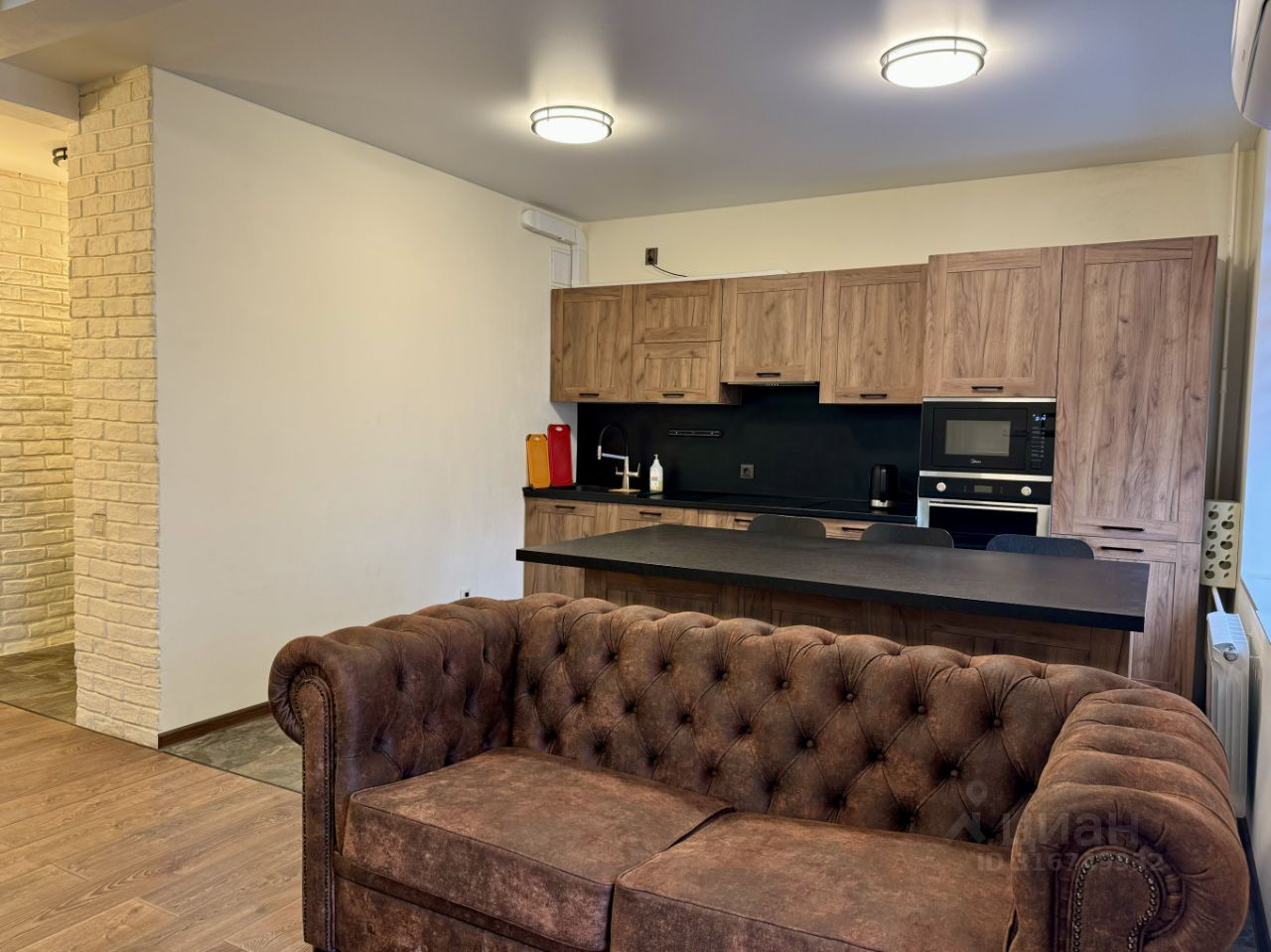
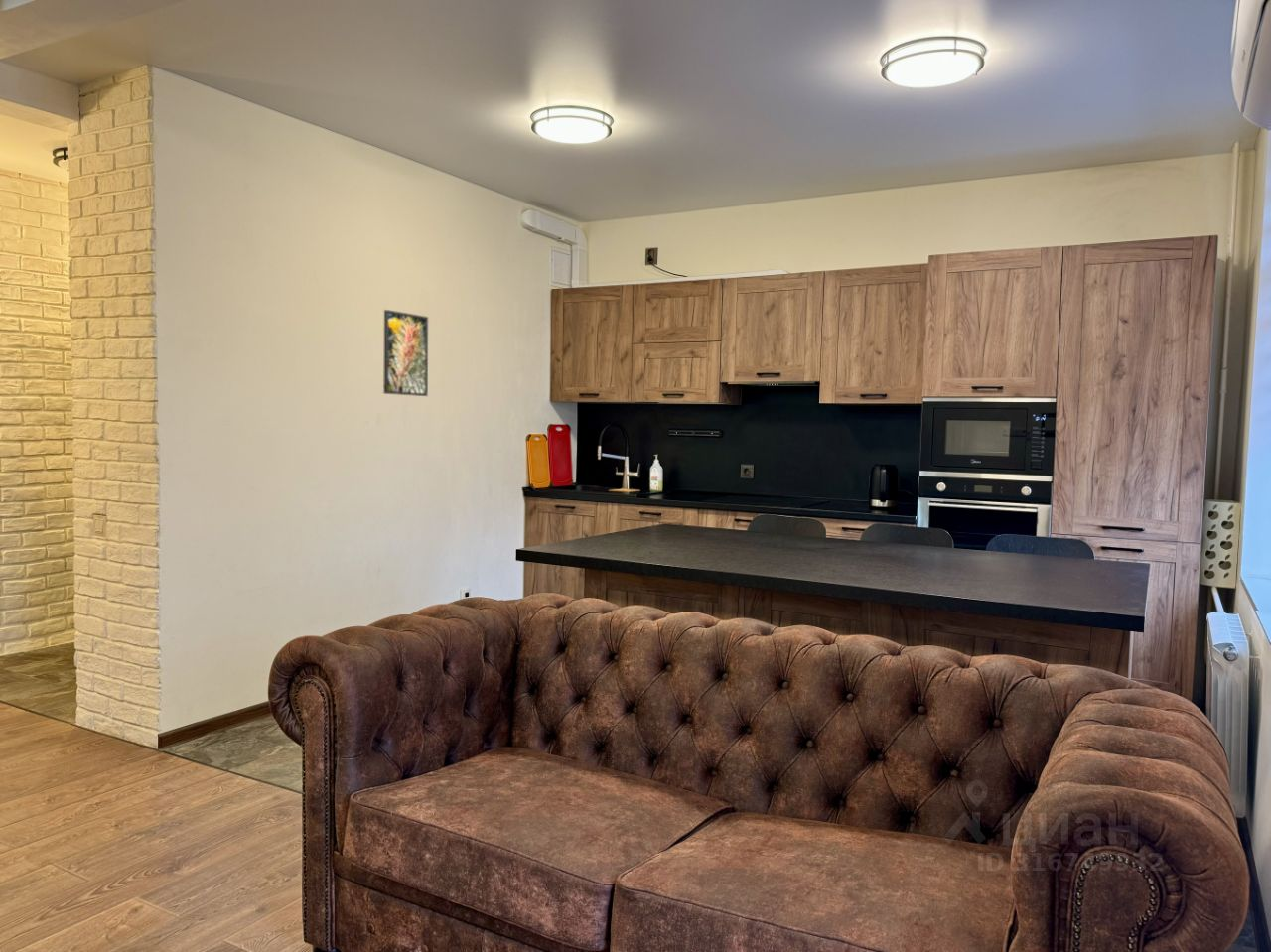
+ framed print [382,309,429,397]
